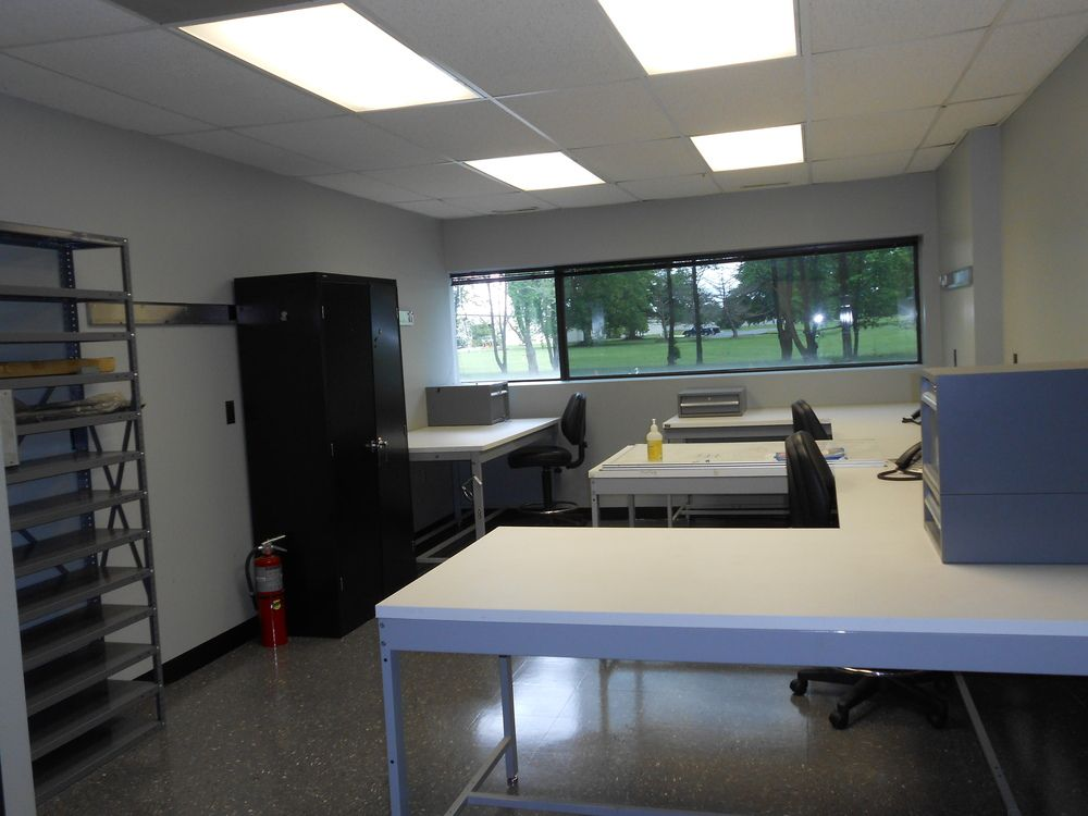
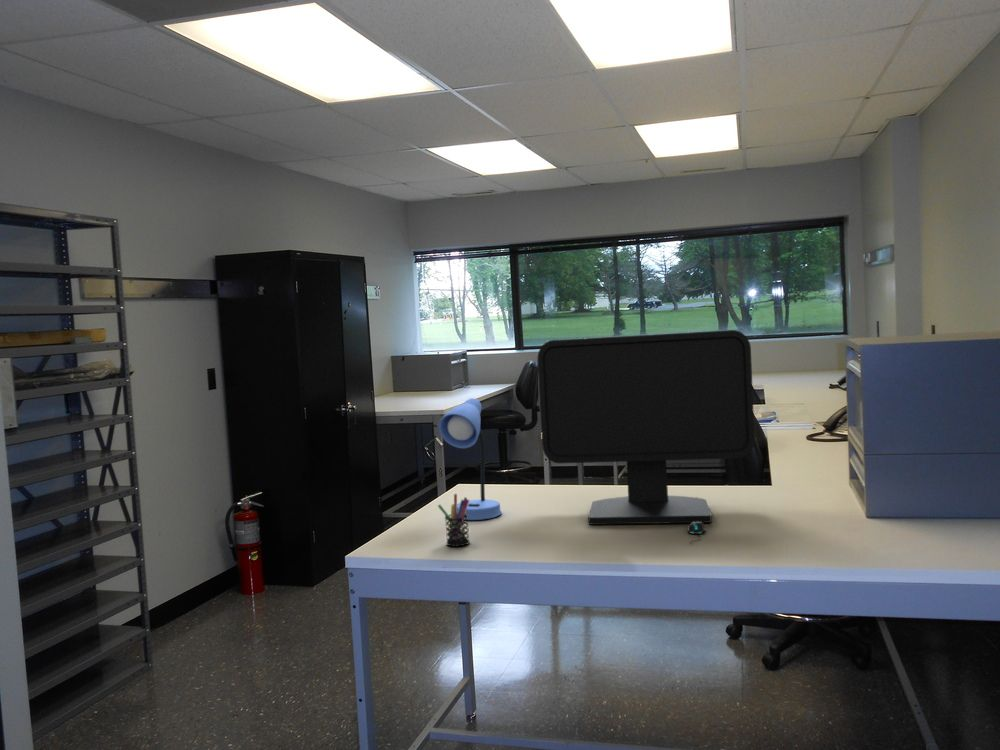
+ monitor [537,329,756,526]
+ pen holder [437,493,471,548]
+ mouse [687,522,707,545]
+ desk lamp [438,397,503,521]
